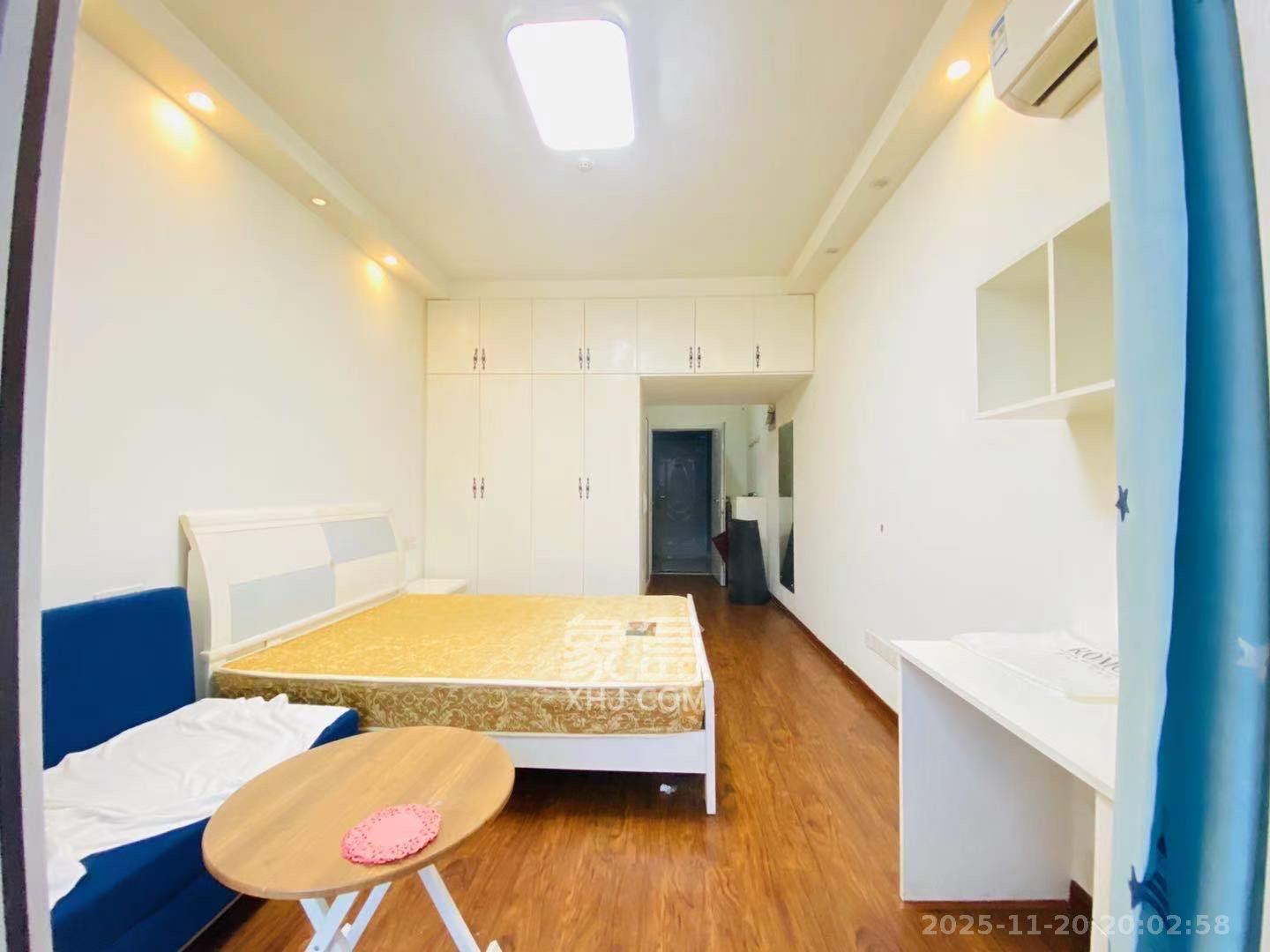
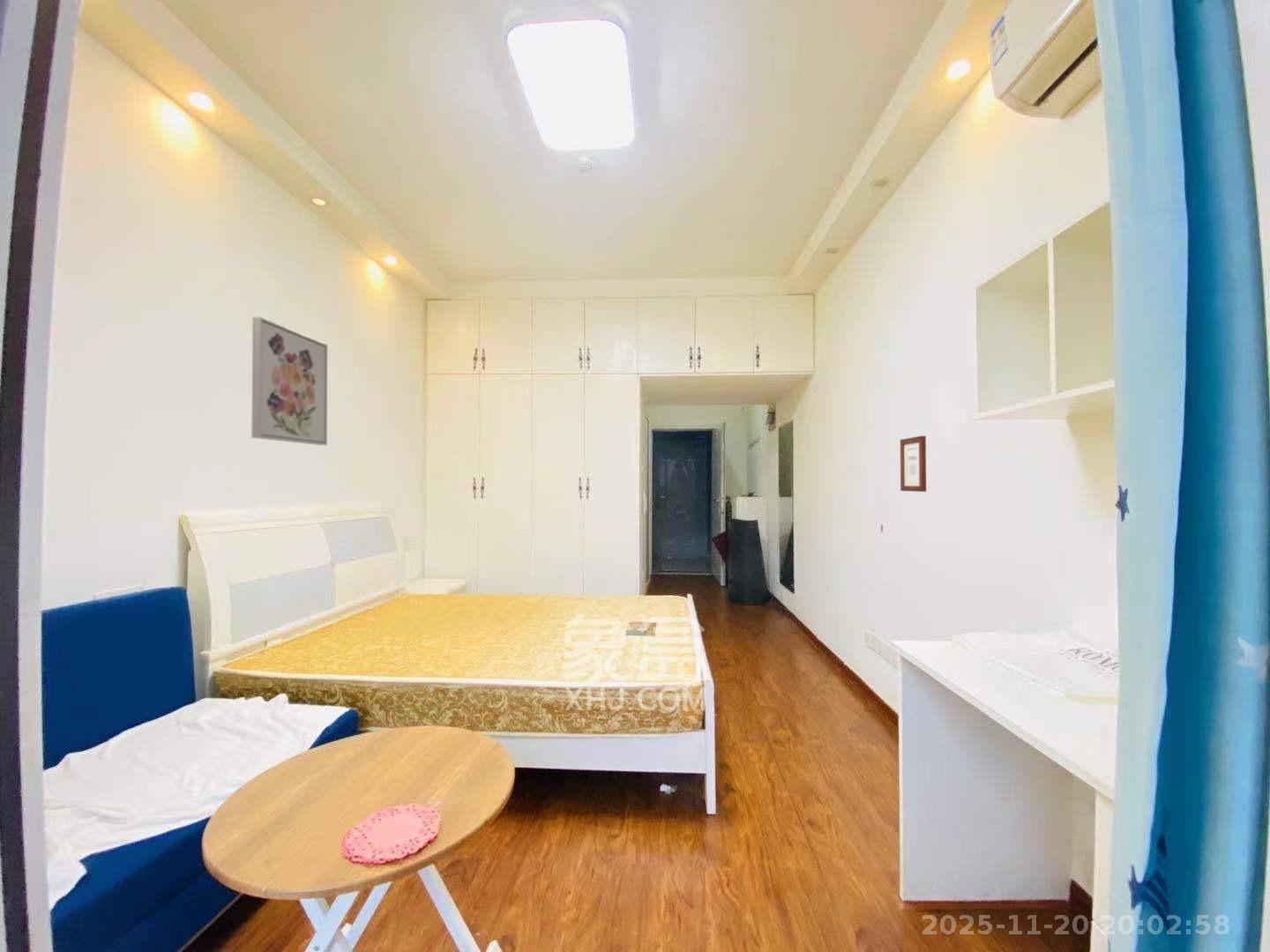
+ picture frame [900,435,927,493]
+ wall art [250,316,328,446]
